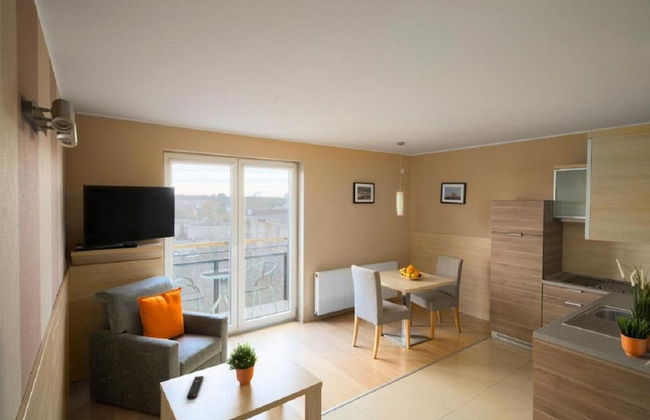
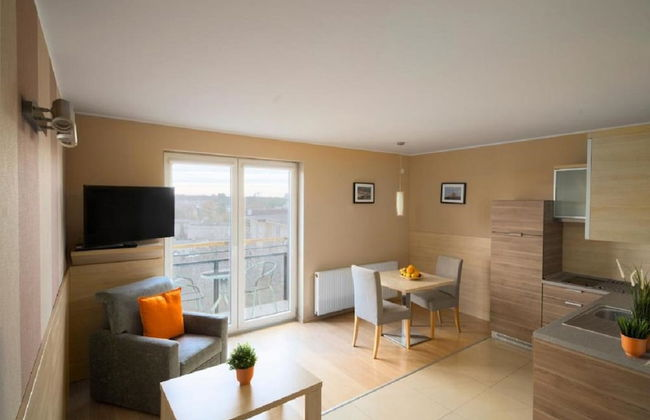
- remote control [186,375,204,400]
